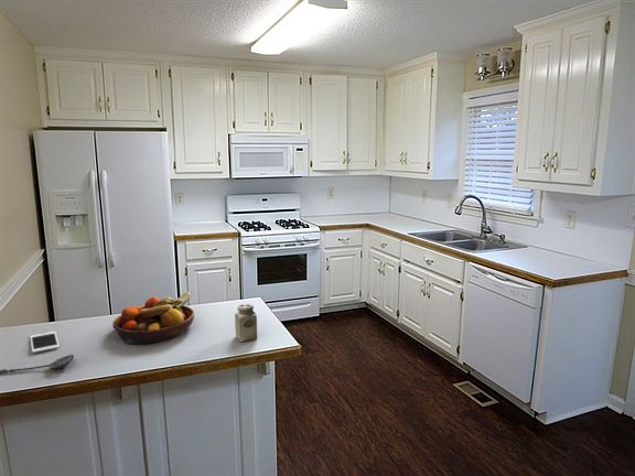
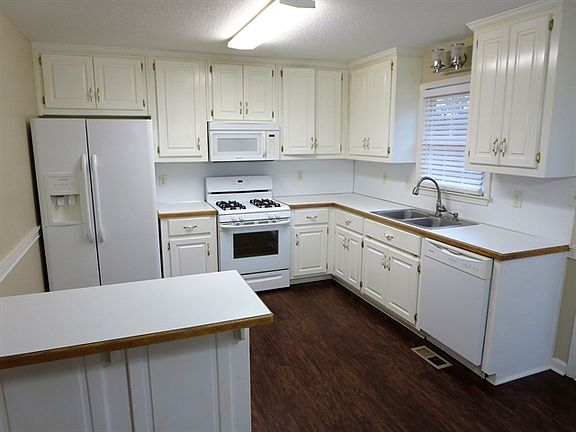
- fruit bowl [111,291,195,345]
- salt shaker [234,303,258,343]
- cell phone [30,331,61,354]
- spoon [0,354,75,375]
